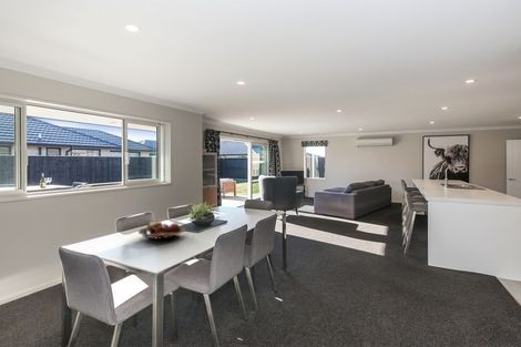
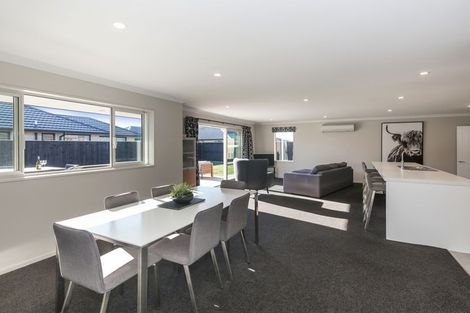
- fruit basket [137,220,186,243]
